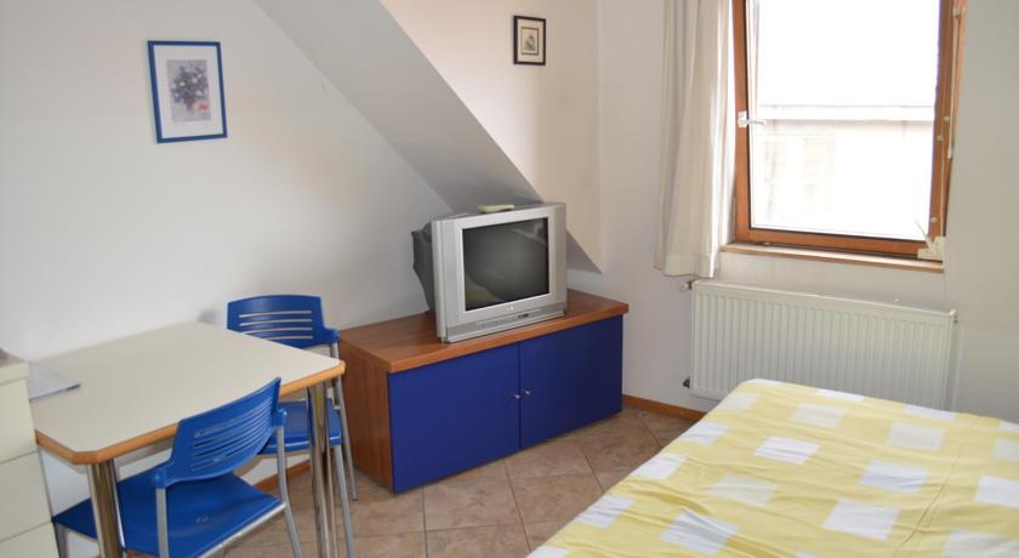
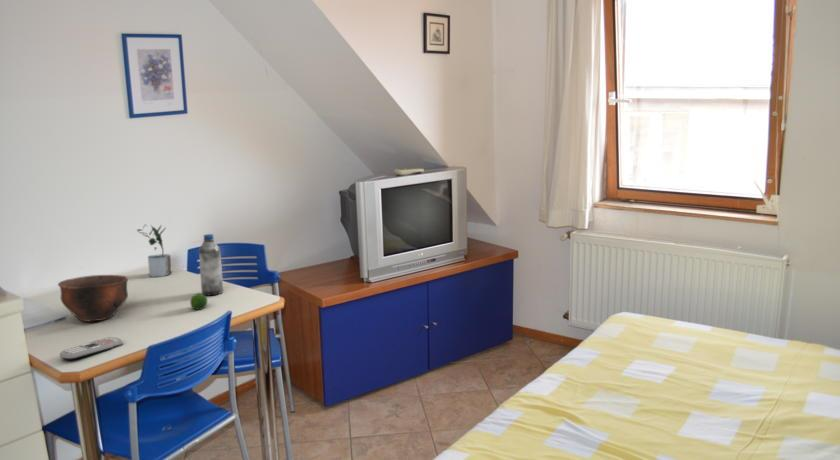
+ remote control [59,336,124,361]
+ fruit [189,293,208,311]
+ bowl [57,274,129,322]
+ potted plant [136,223,172,278]
+ water bottle [198,233,224,296]
